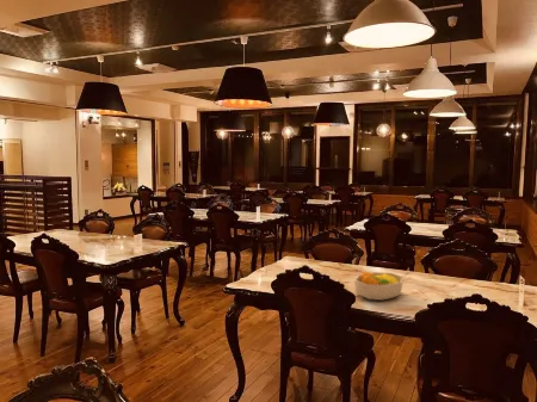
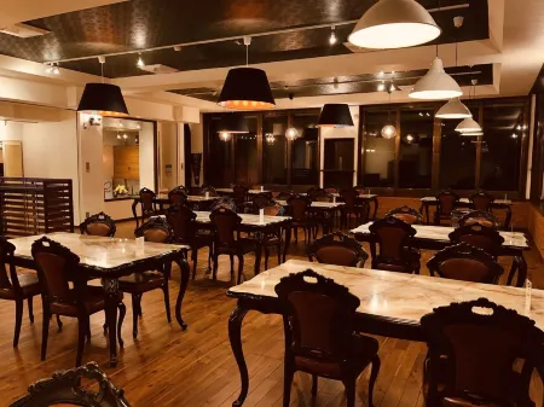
- fruit bowl [353,271,405,302]
